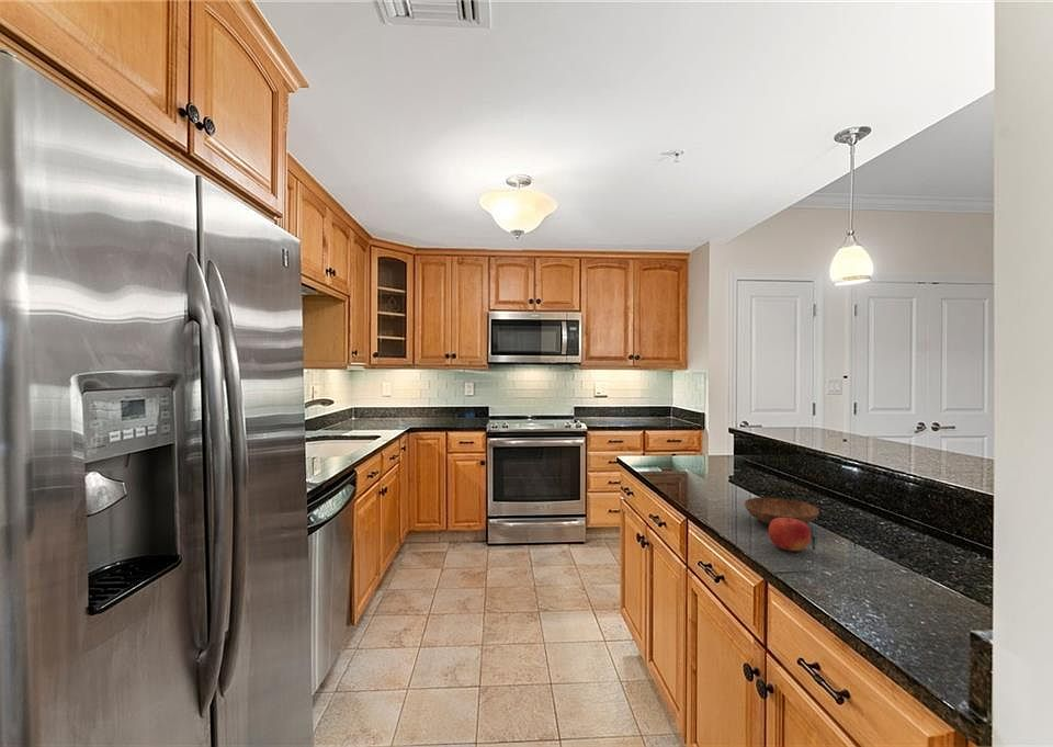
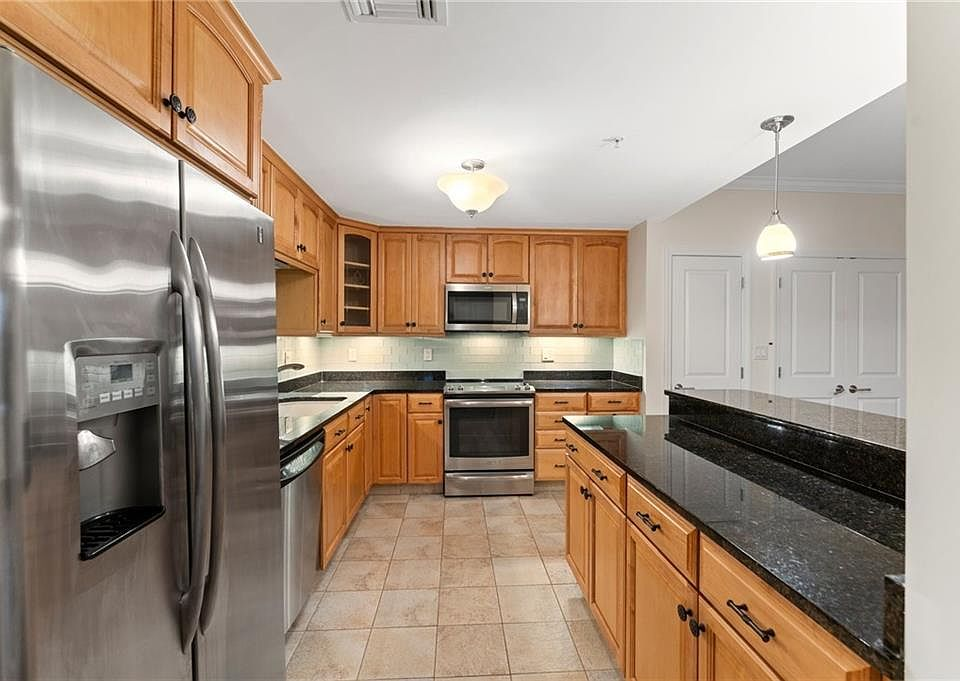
- bowl [743,497,820,525]
- fruit [768,516,812,552]
